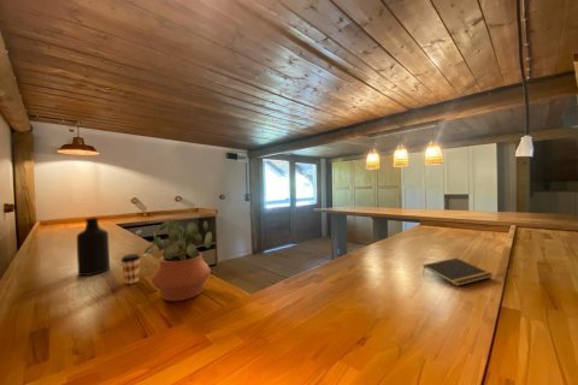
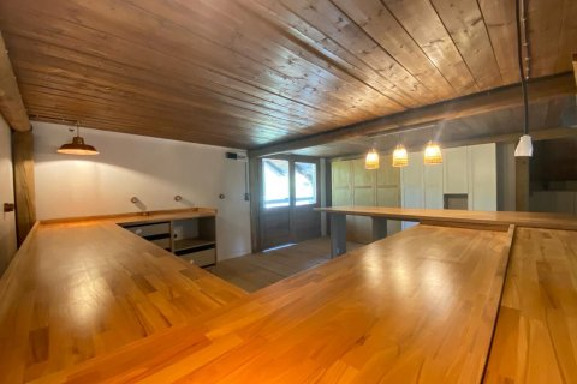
- coffee cup [119,253,142,285]
- bottle [76,217,111,277]
- potted plant [142,218,213,302]
- notepad [421,257,494,288]
